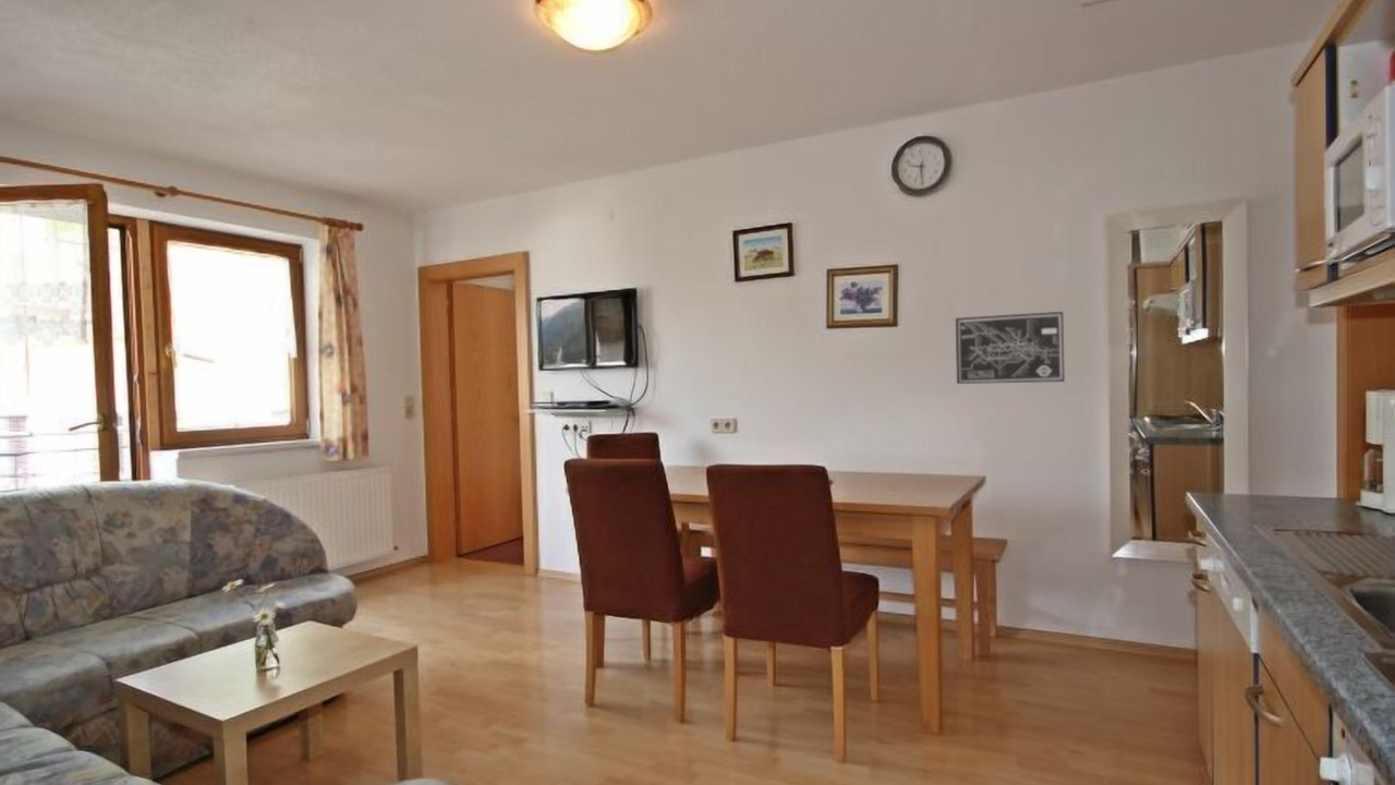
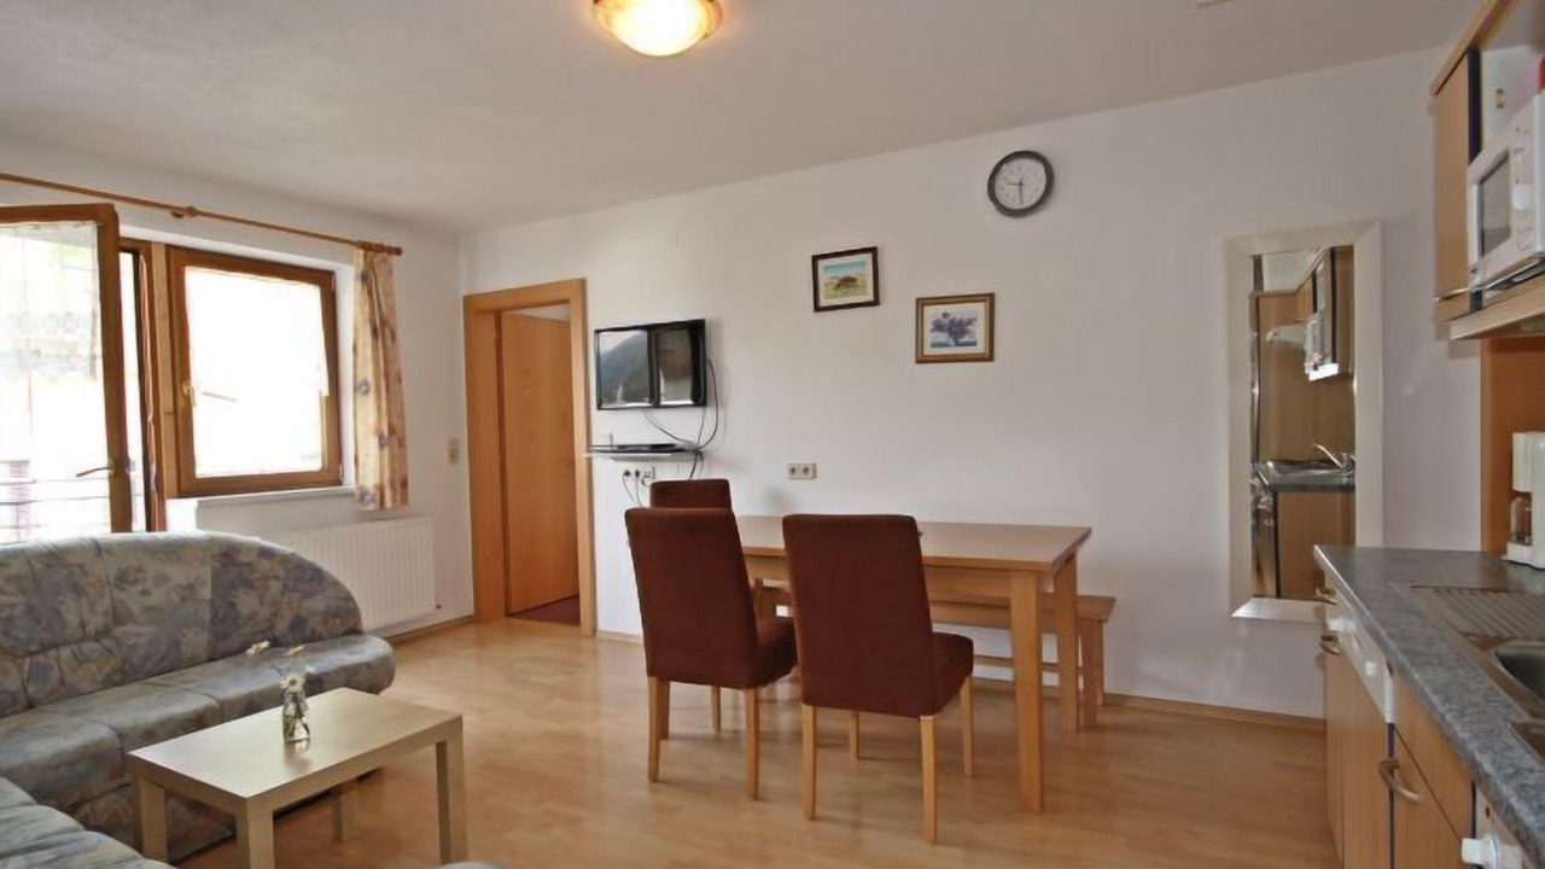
- wall art [955,311,1066,385]
